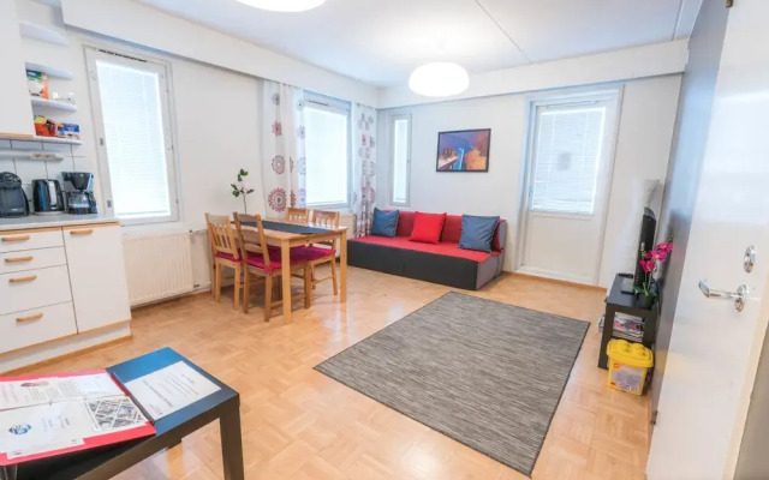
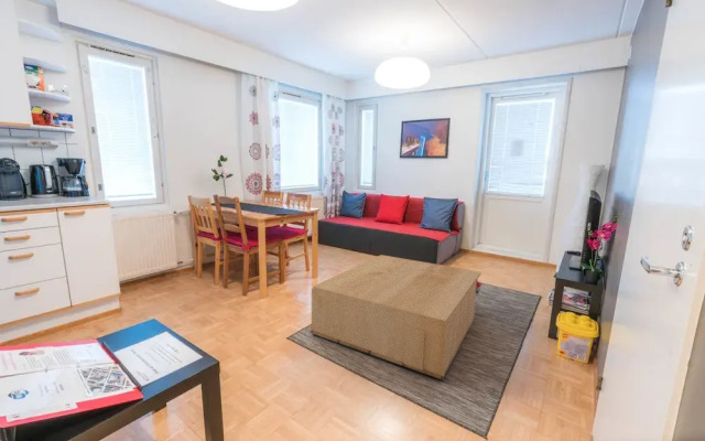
+ coffee table [310,254,484,381]
